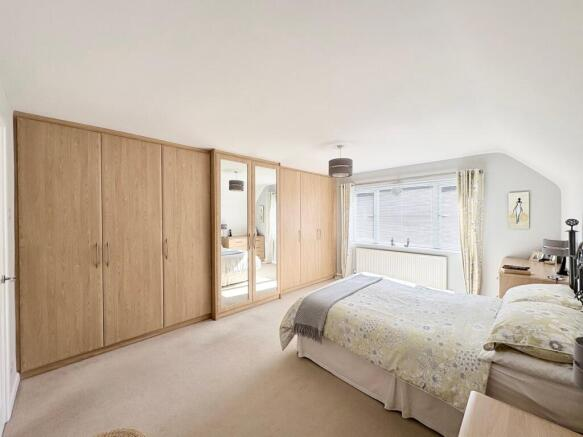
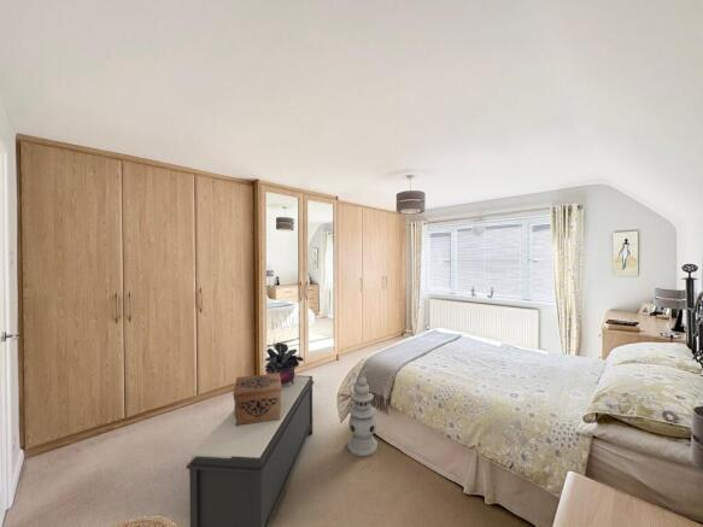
+ potted plant [264,342,305,385]
+ bench [186,374,315,527]
+ lantern [346,370,379,457]
+ decorative box [233,373,282,427]
